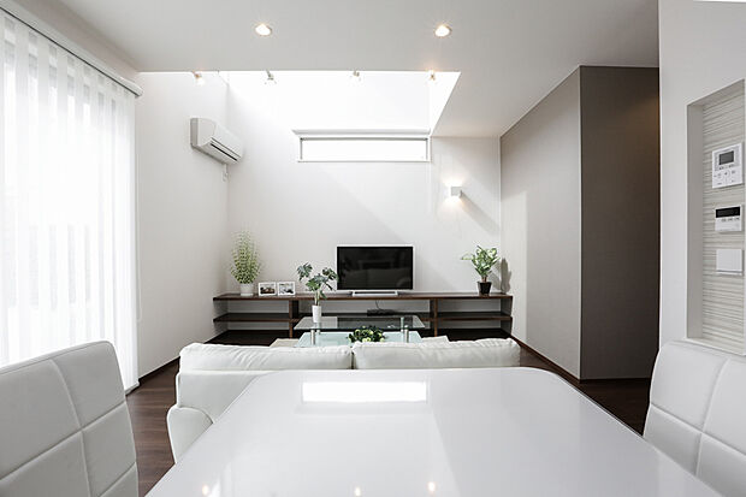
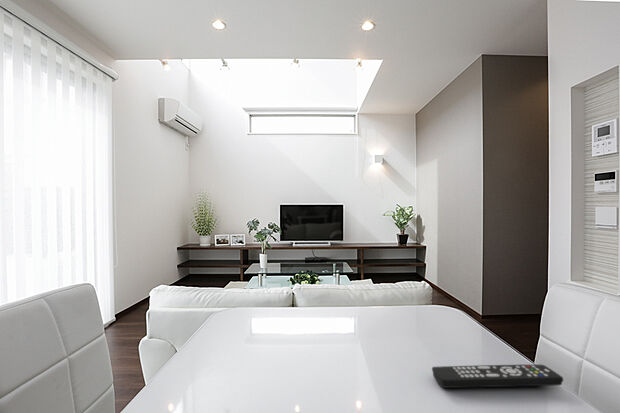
+ remote control [431,364,564,389]
